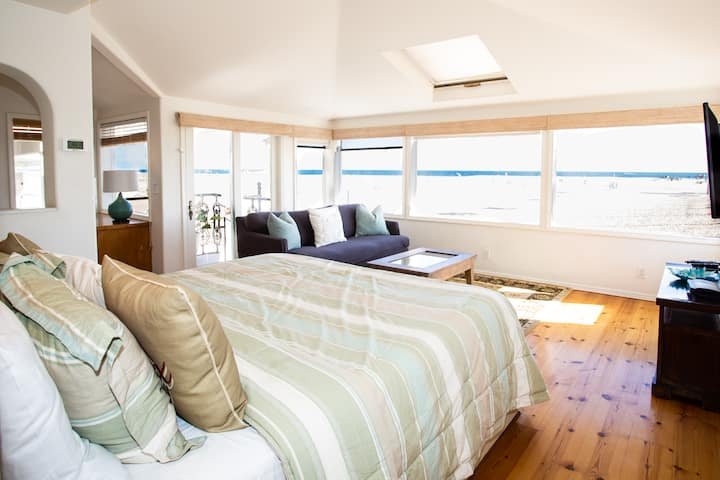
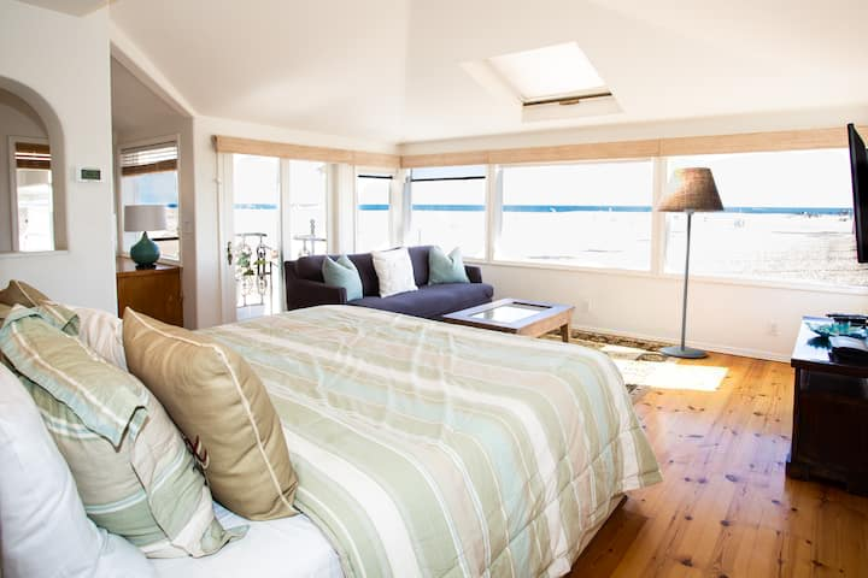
+ floor lamp [656,166,726,359]
